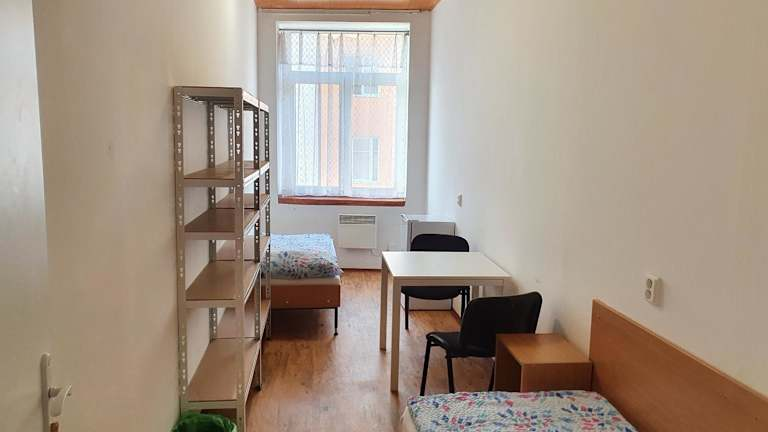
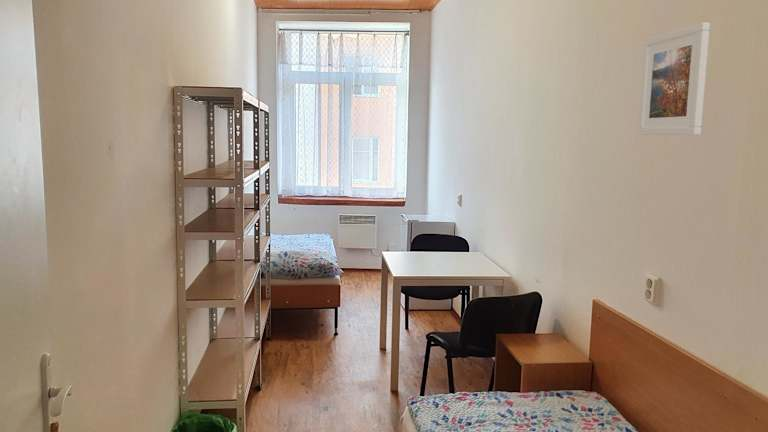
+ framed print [637,21,711,136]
